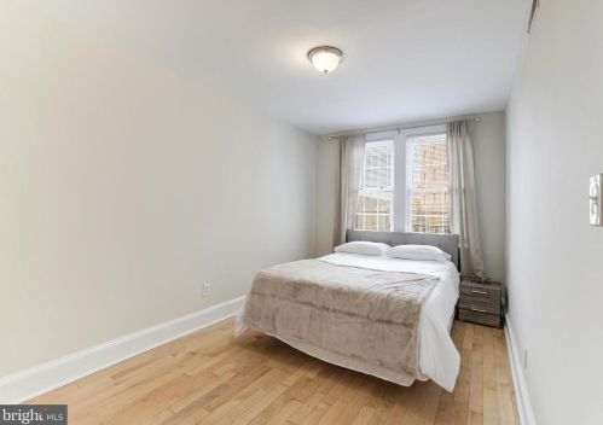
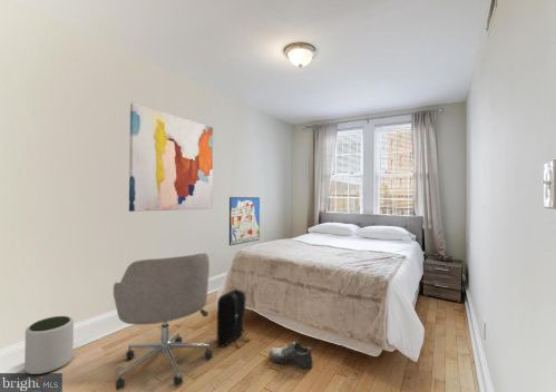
+ wall art [228,196,261,247]
+ wall art [128,102,214,213]
+ backpack [216,286,251,349]
+ chair [113,253,214,391]
+ plant pot [23,315,75,375]
+ shoe [267,341,314,370]
